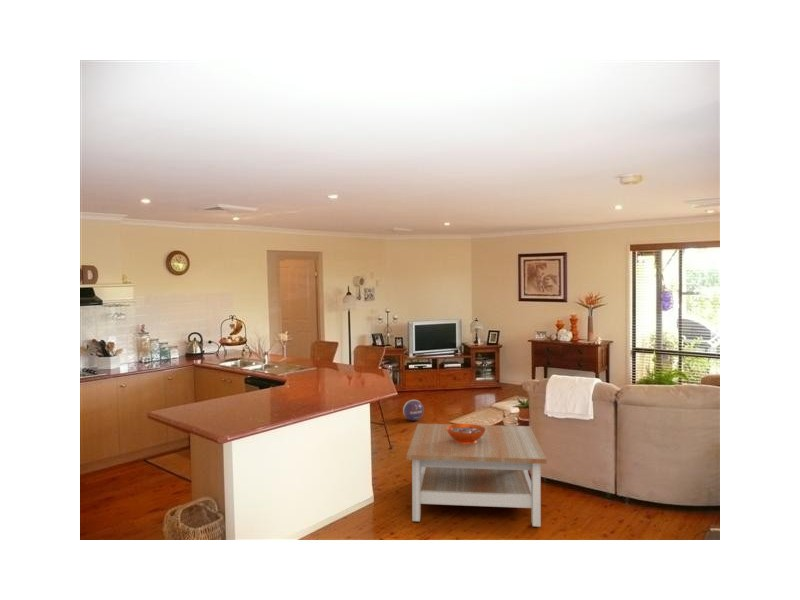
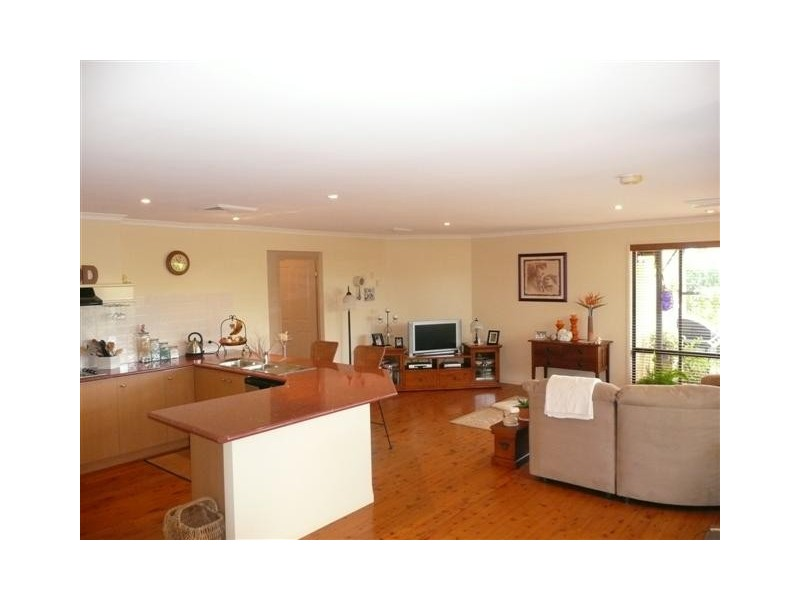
- ball [402,399,425,422]
- coffee table [406,423,548,528]
- decorative bowl [447,423,485,444]
